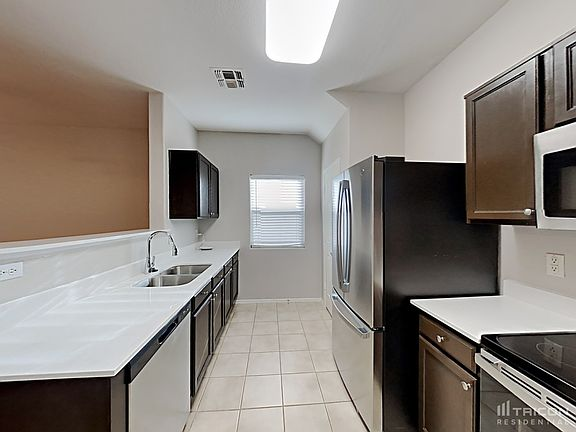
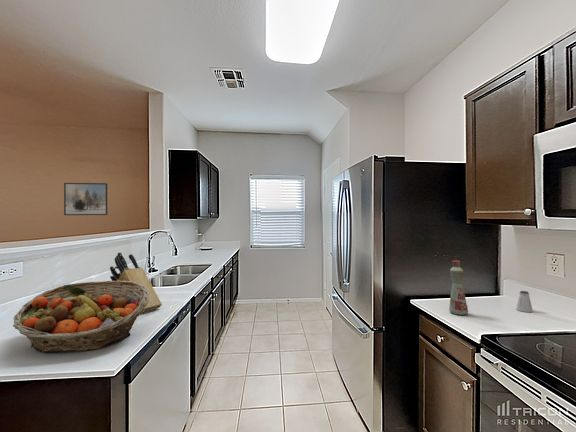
+ knife block [109,251,163,314]
+ fruit basket [12,280,149,354]
+ bottle [448,259,469,316]
+ saltshaker [515,290,534,313]
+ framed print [63,182,108,216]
